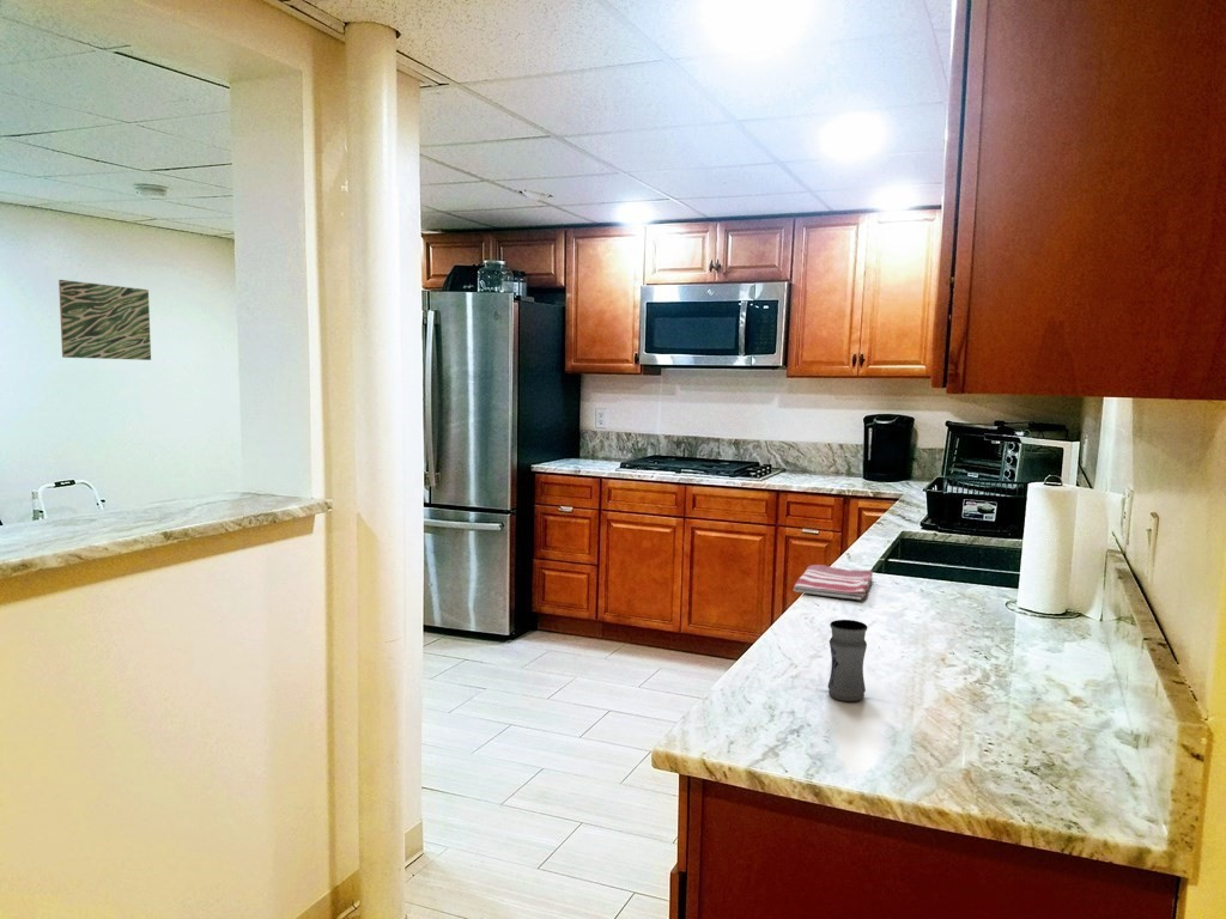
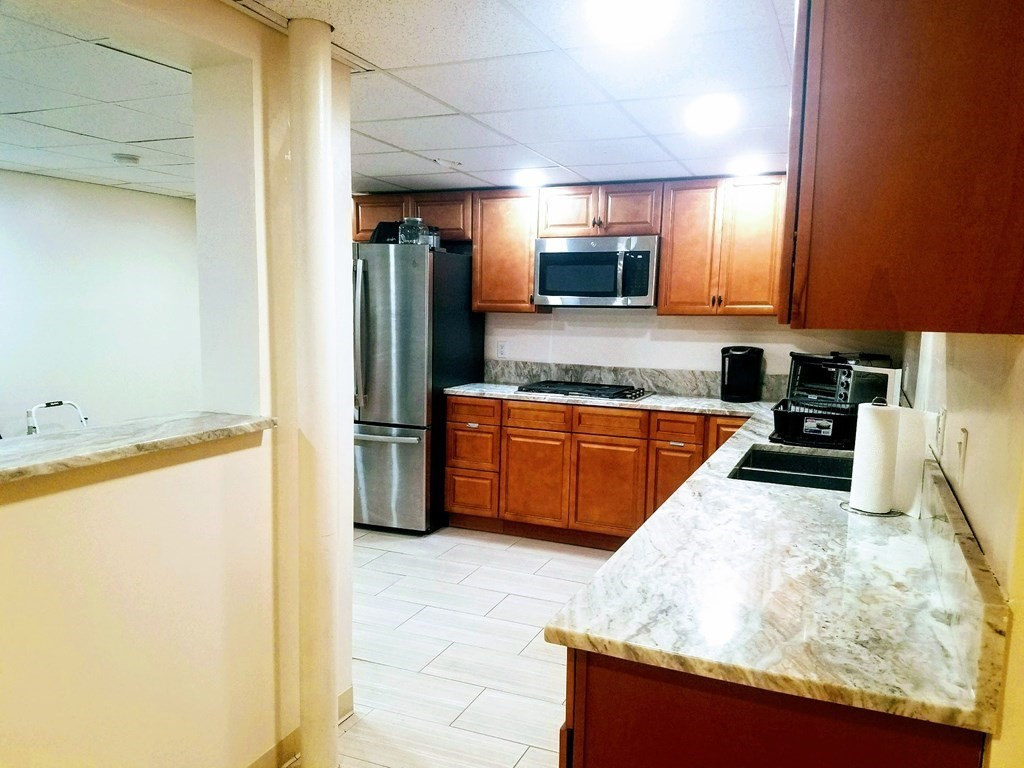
- wall art [57,279,152,361]
- jar [827,619,868,702]
- dish towel [793,564,874,602]
